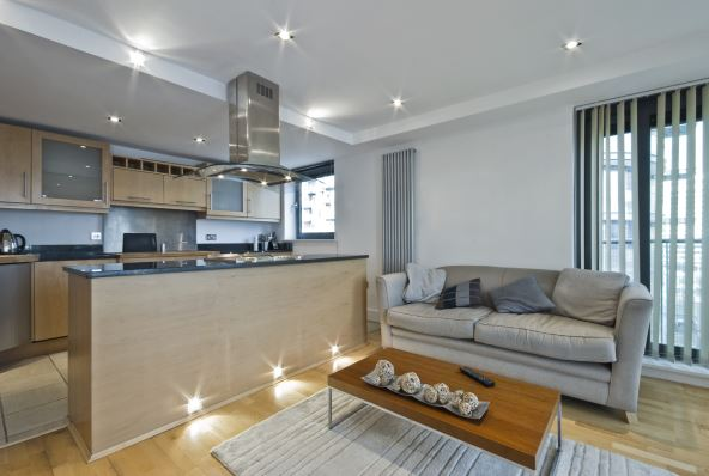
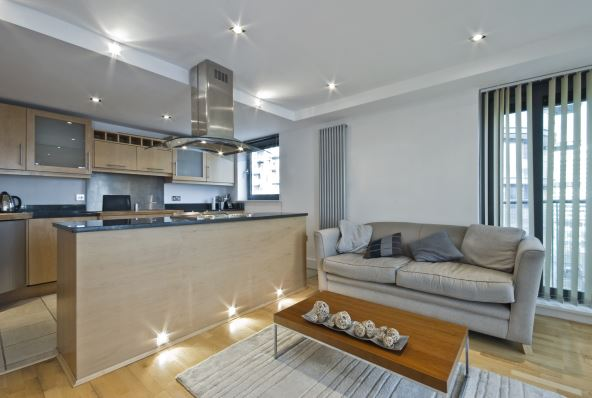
- remote control [457,365,497,389]
